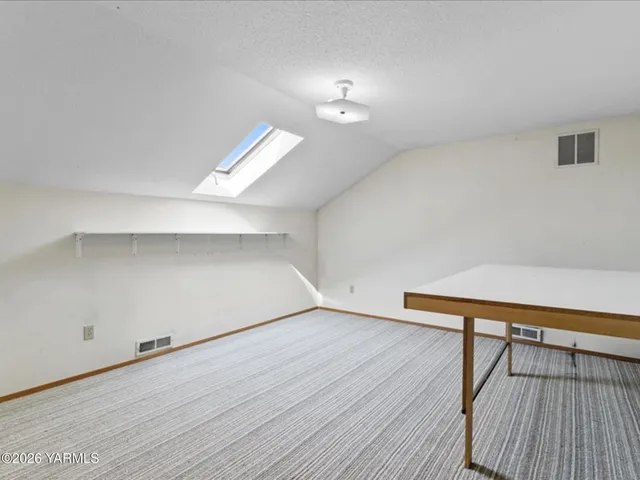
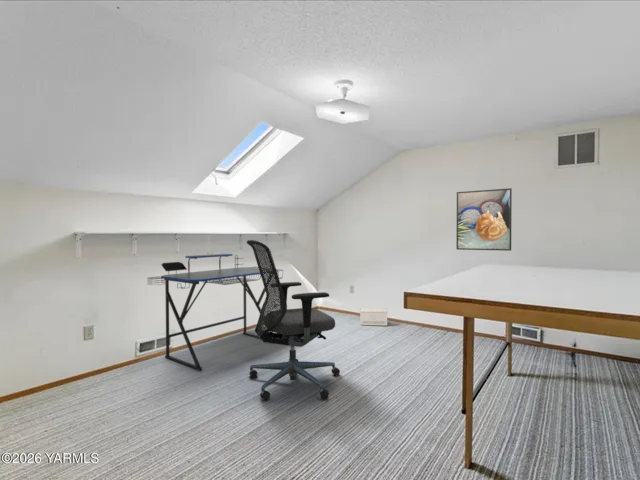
+ desk [147,253,284,372]
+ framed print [455,187,513,252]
+ office chair [246,239,341,401]
+ cardboard box [359,306,388,327]
